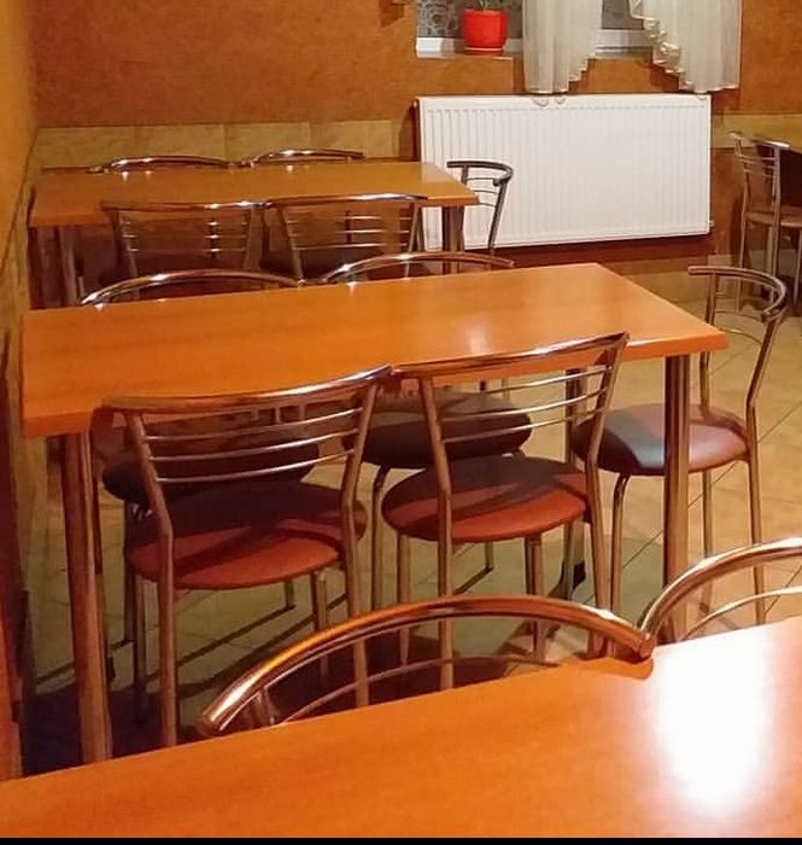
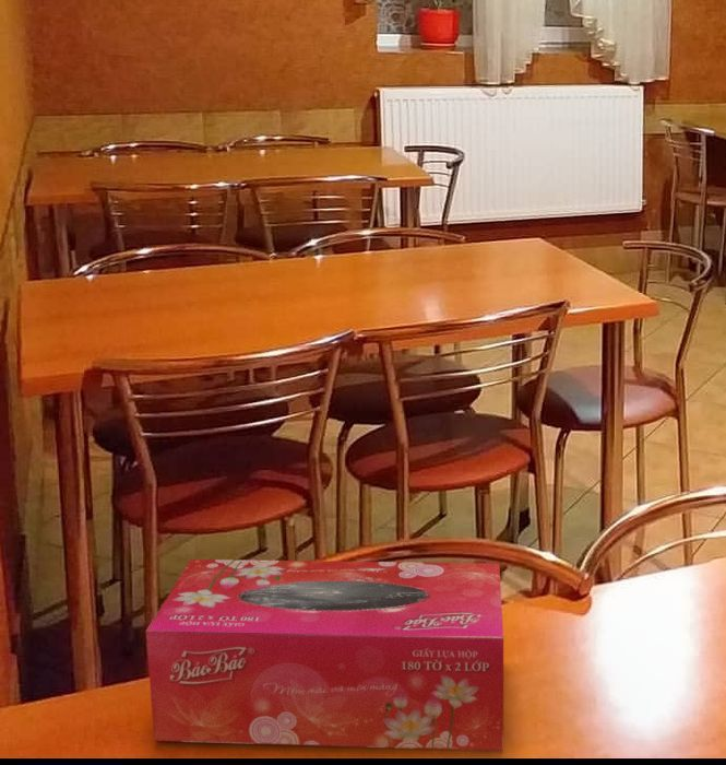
+ tissue box [145,558,504,752]
